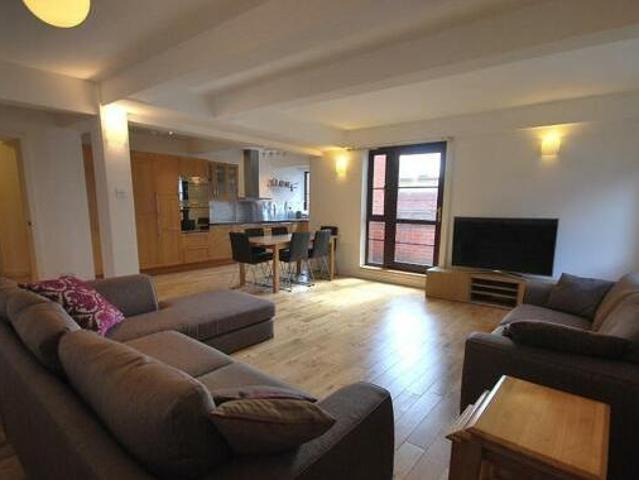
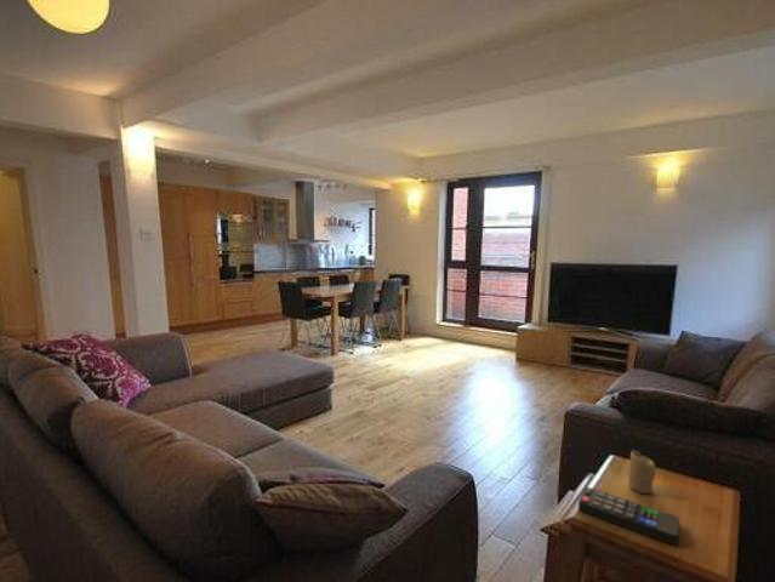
+ remote control [577,486,680,546]
+ candle [627,450,657,495]
